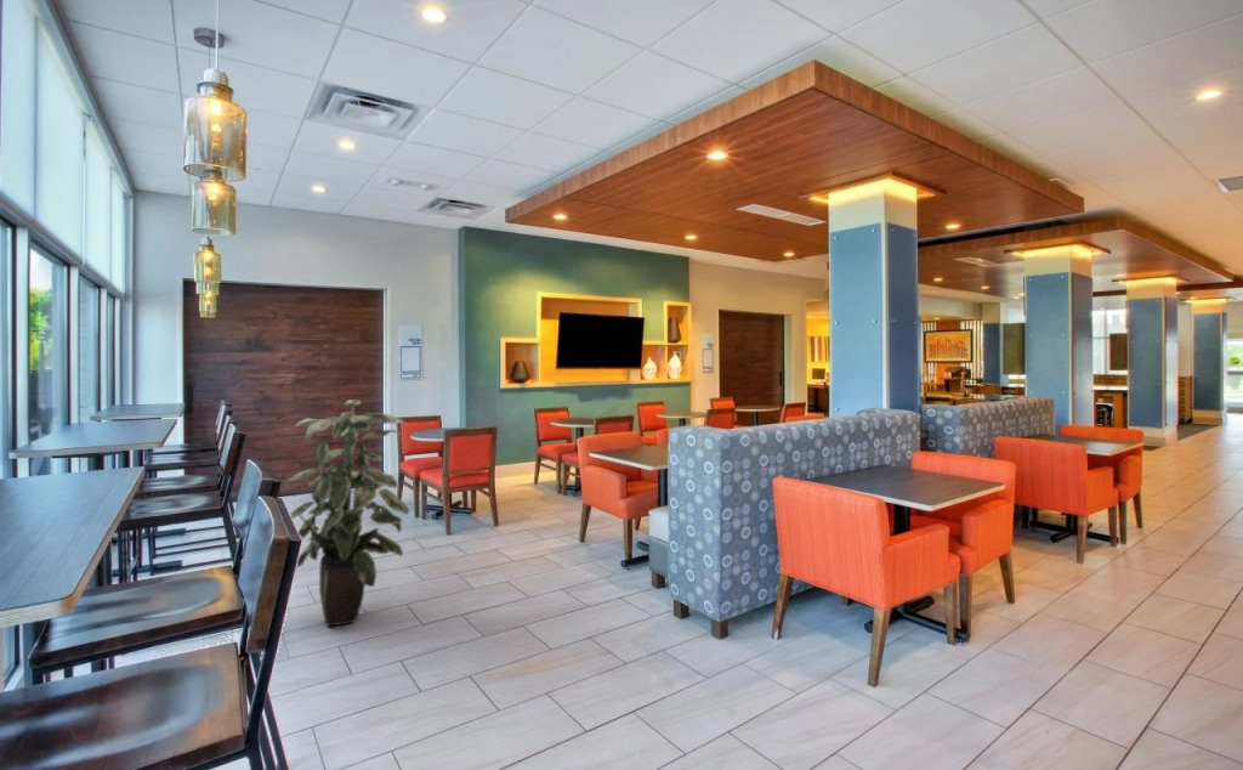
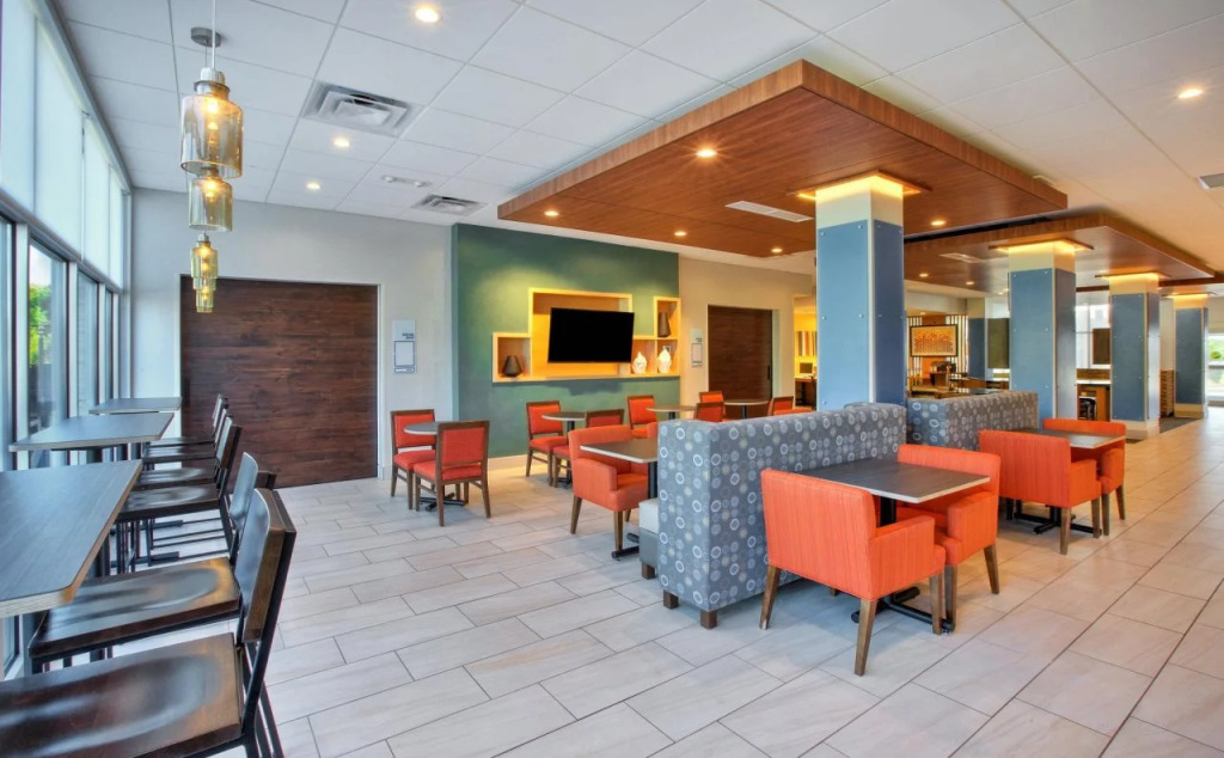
- indoor plant [284,398,410,628]
